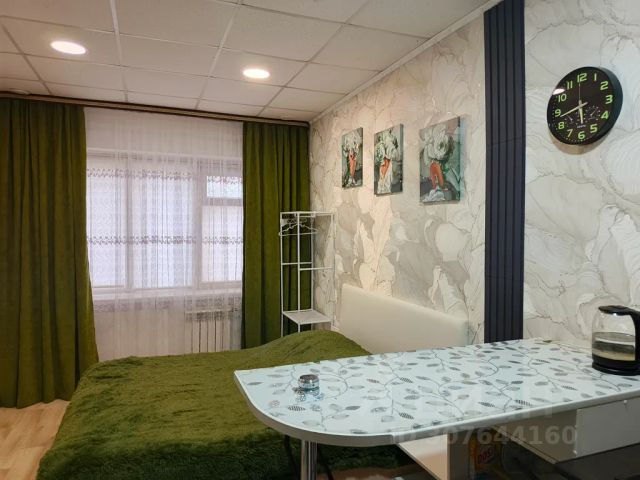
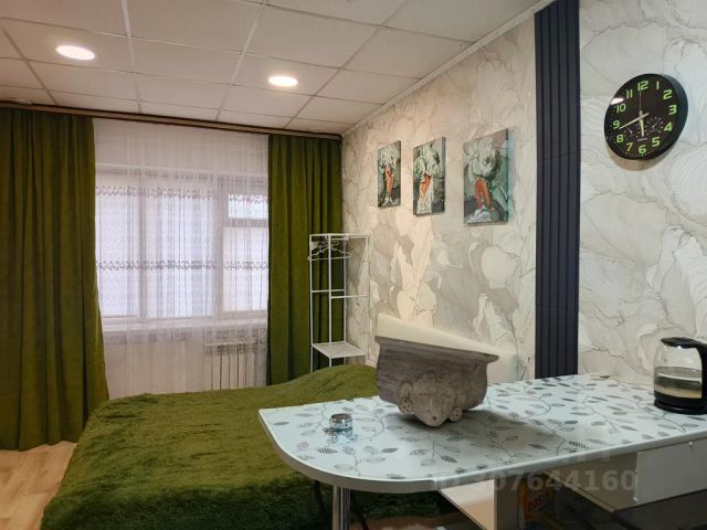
+ decorative bowl [373,335,500,427]
